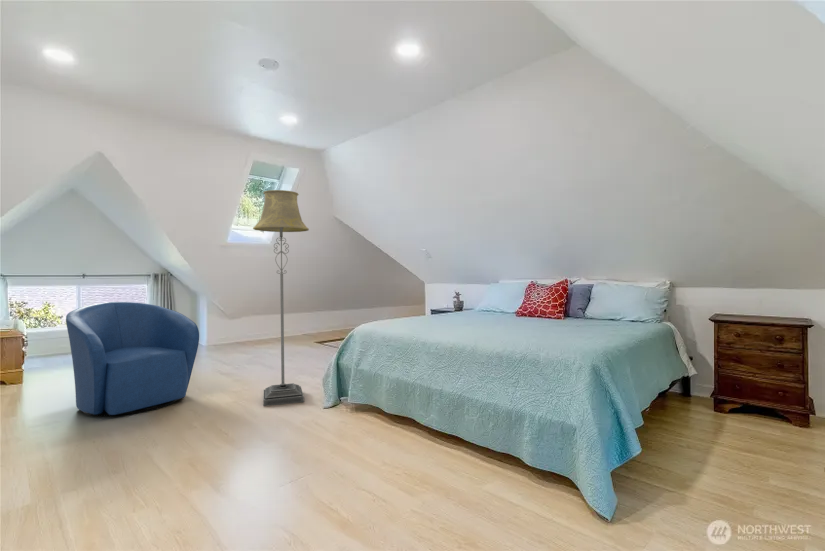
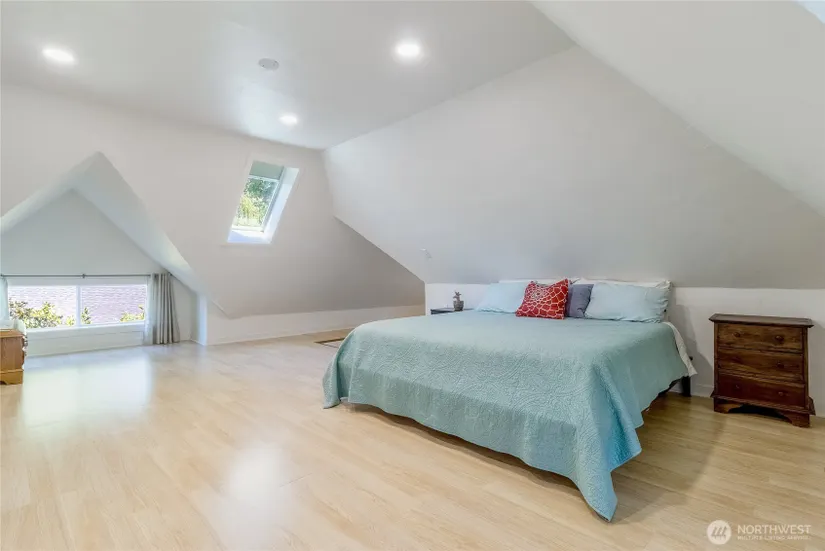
- floor lamp [252,189,310,407]
- armchair [65,301,200,418]
